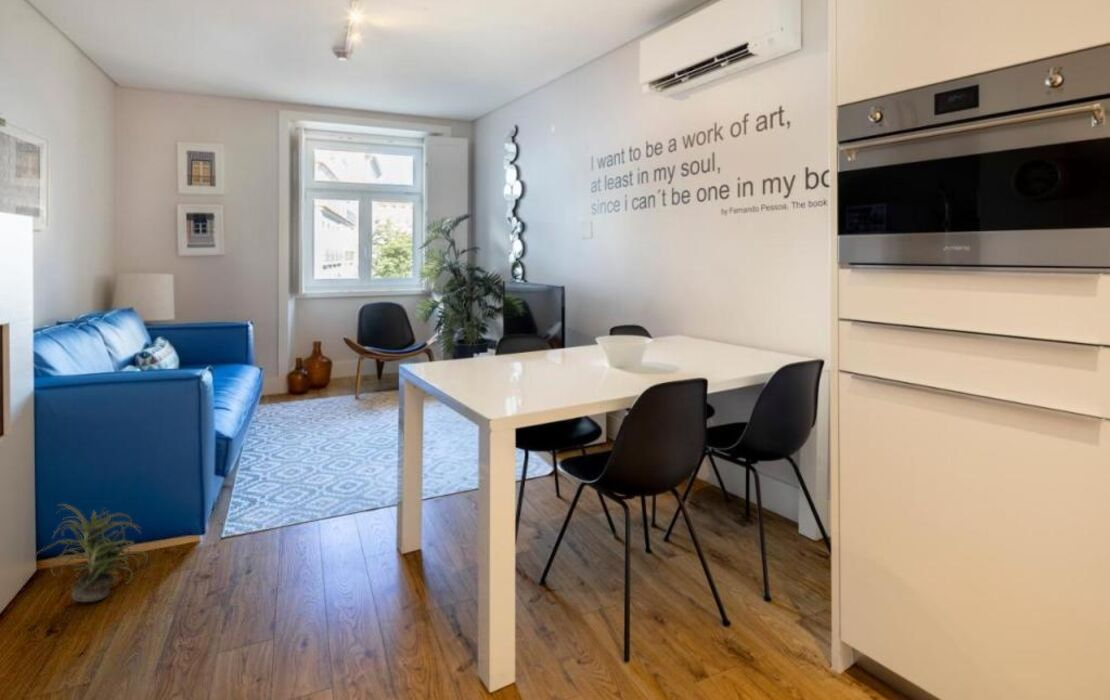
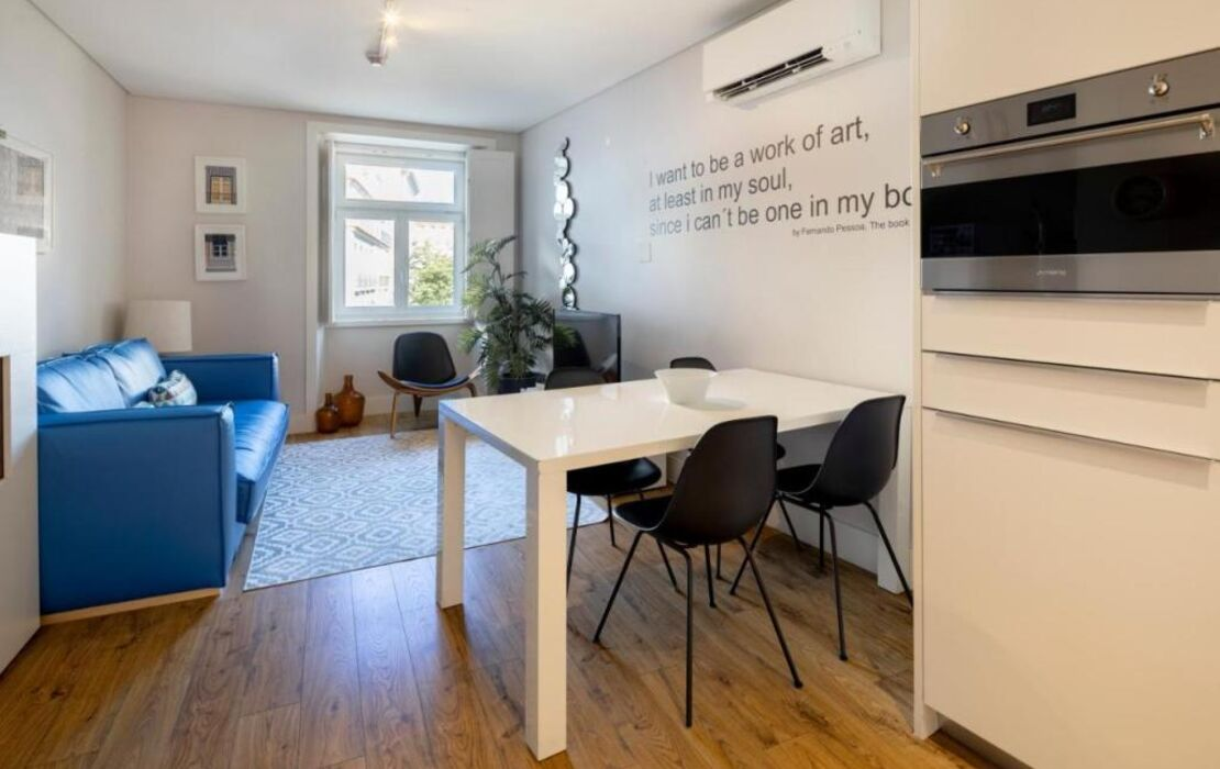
- potted plant [32,503,149,603]
